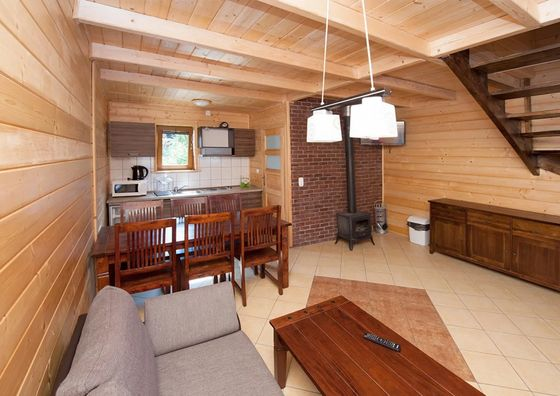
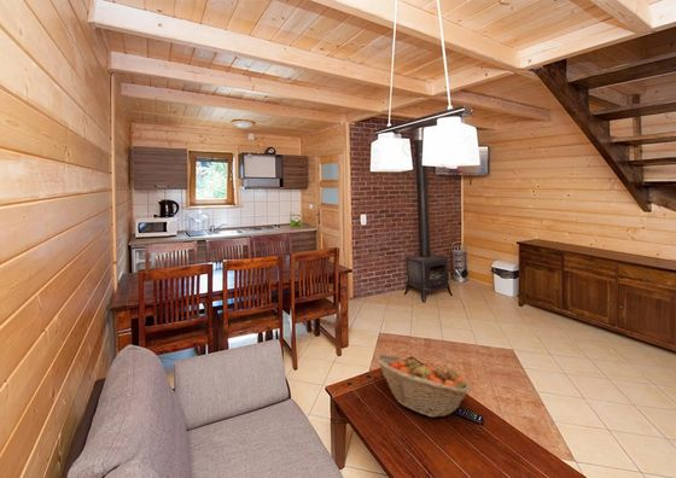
+ fruit basket [374,354,473,419]
